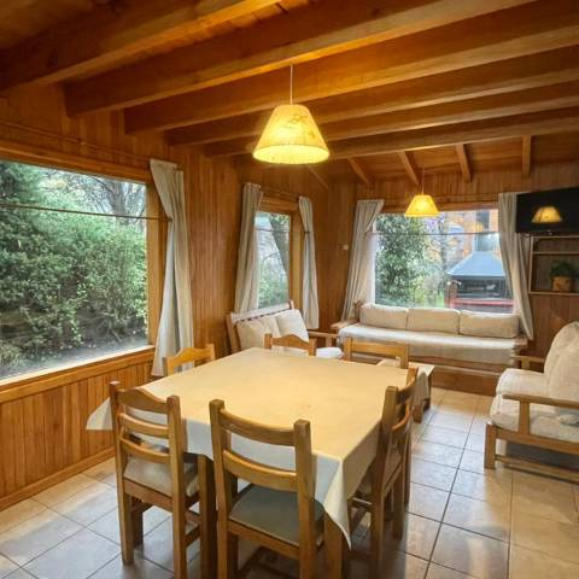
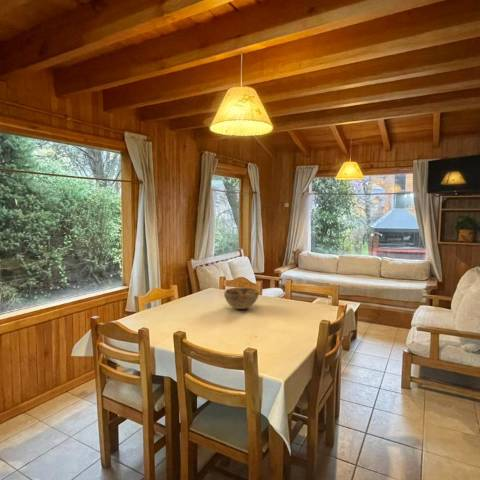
+ decorative bowl [223,287,260,310]
